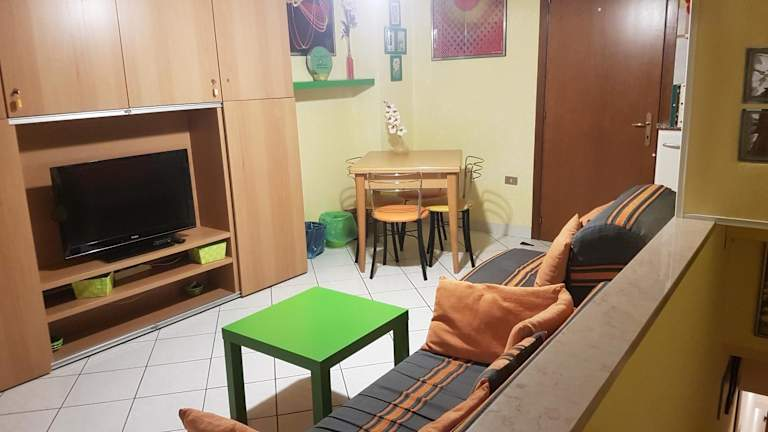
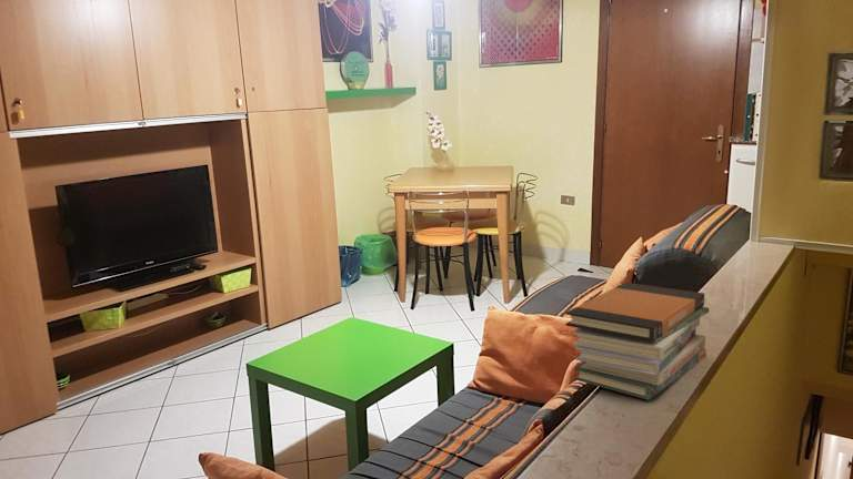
+ book stack [564,282,710,401]
